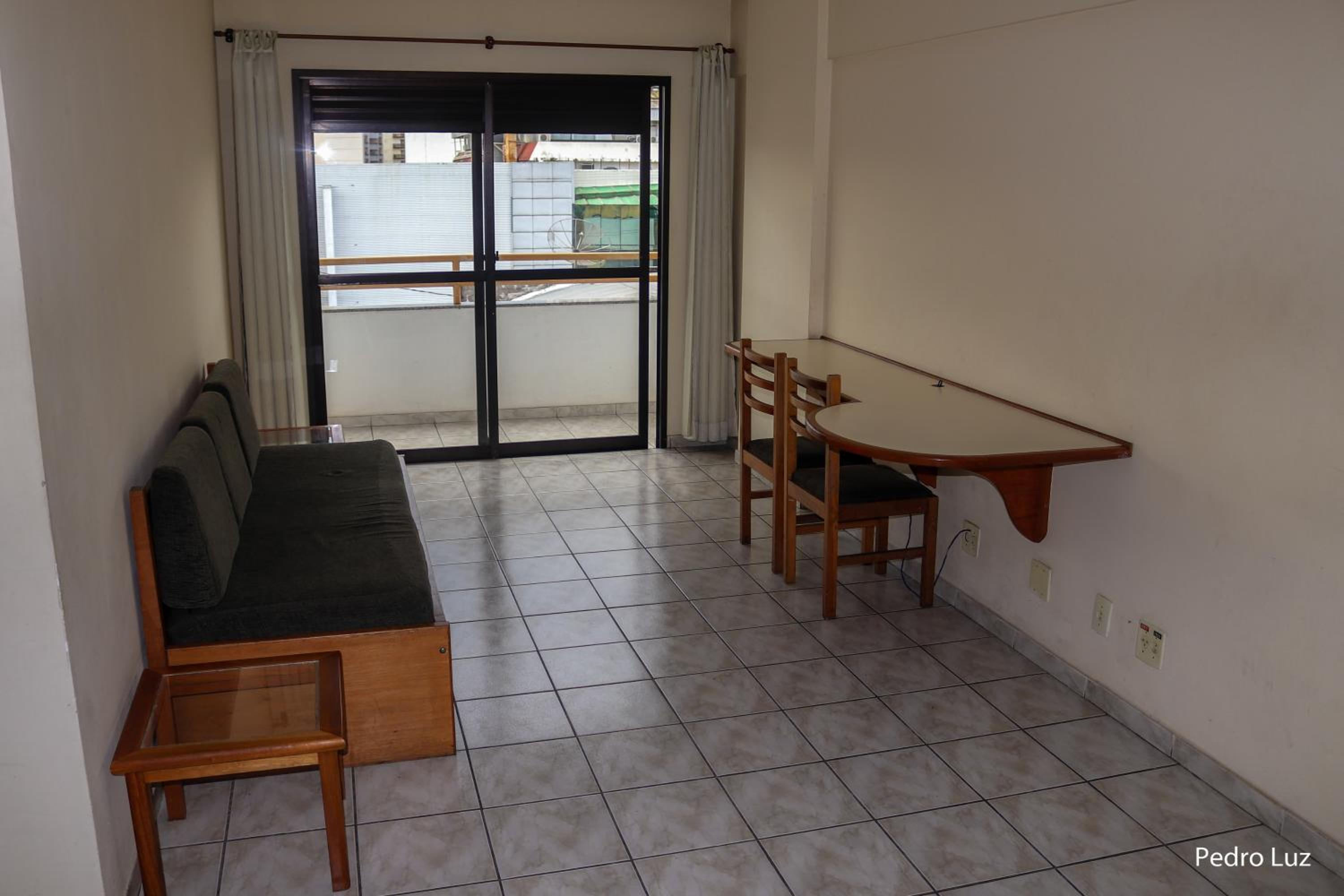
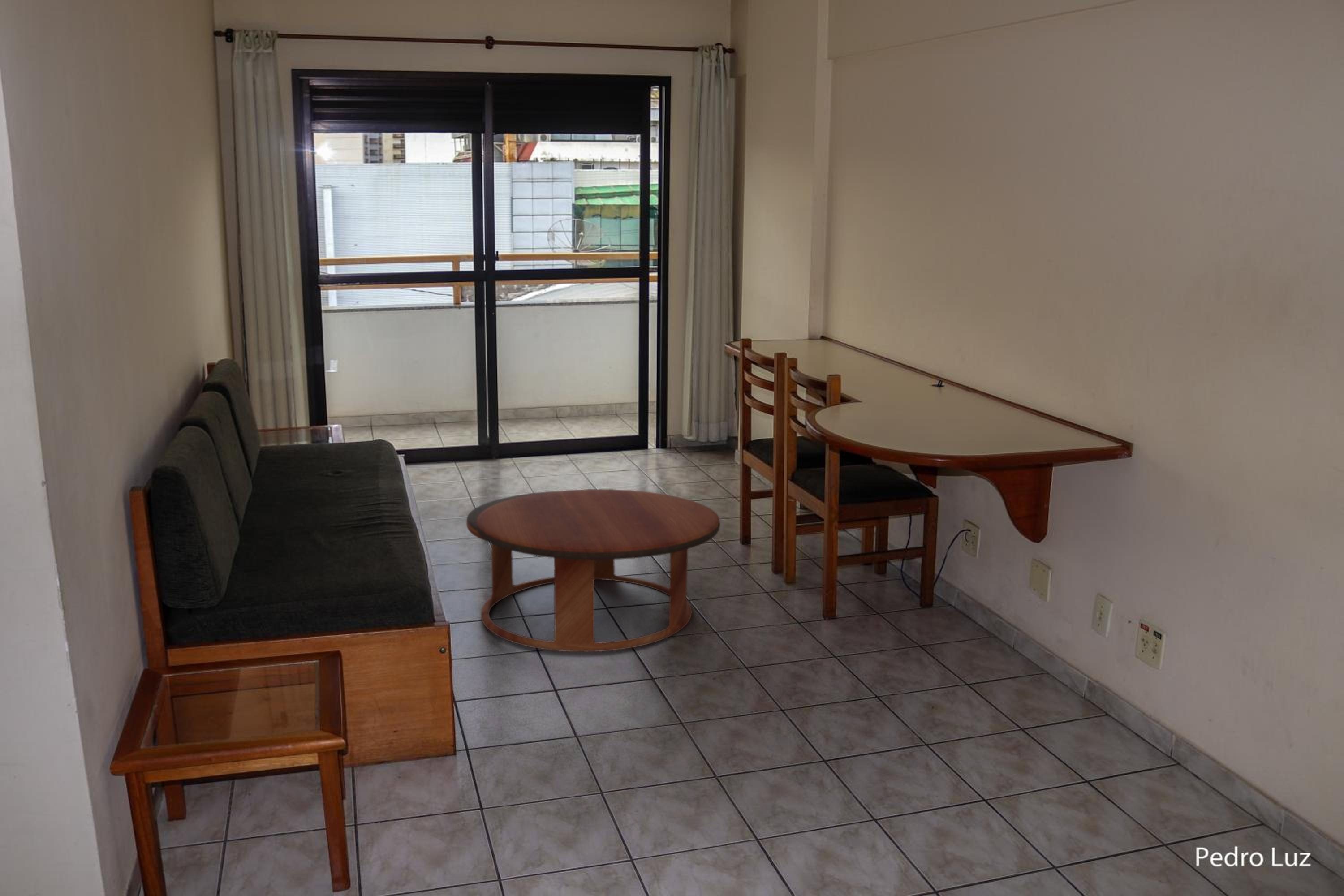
+ coffee table [466,489,721,652]
